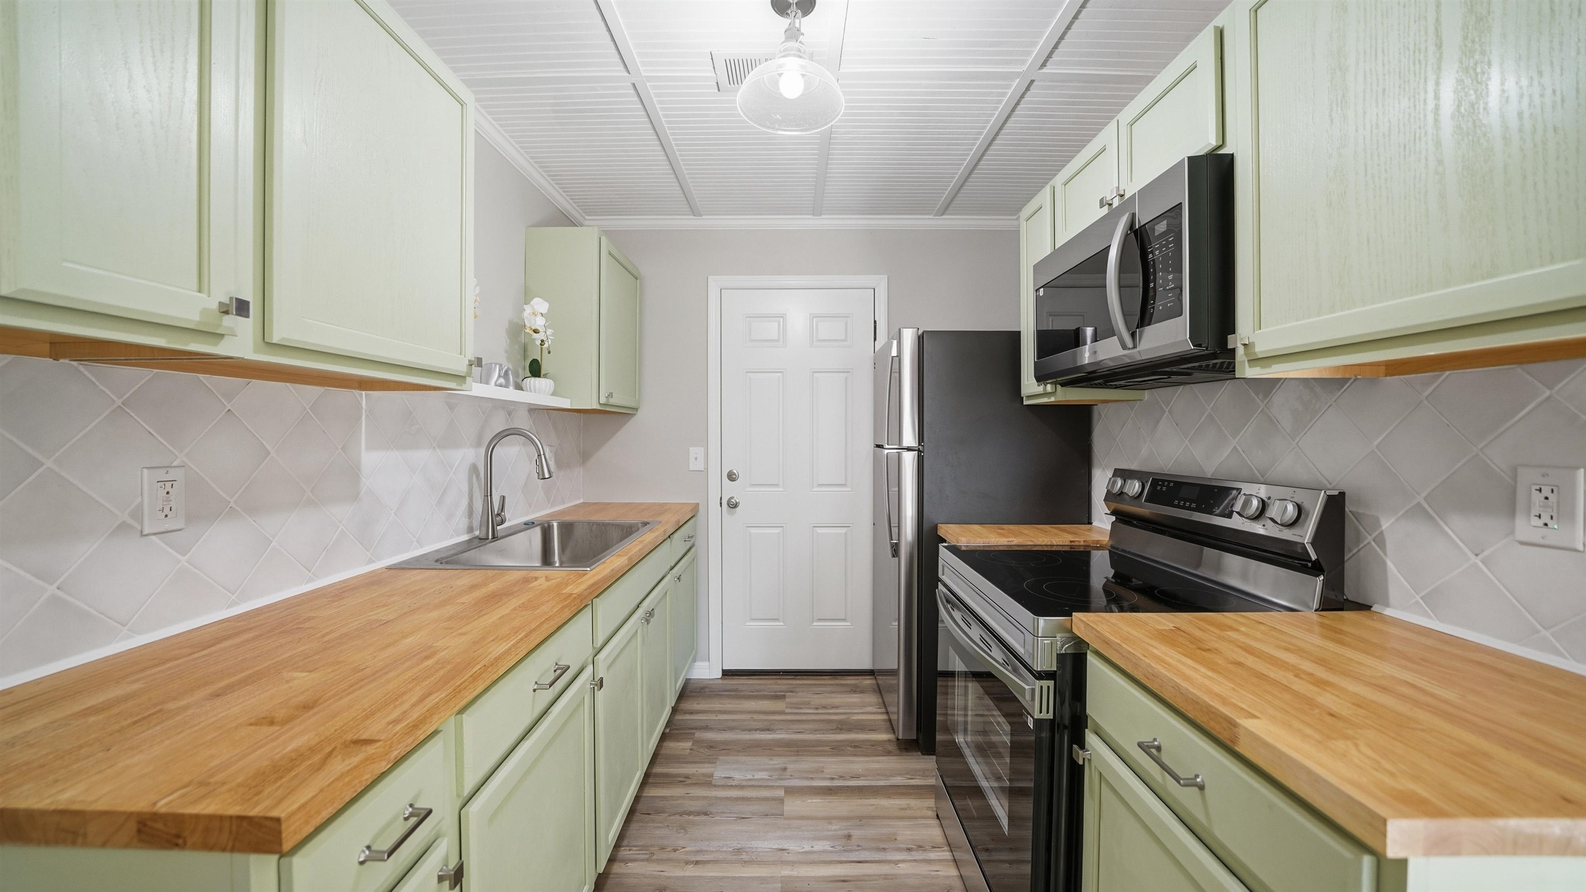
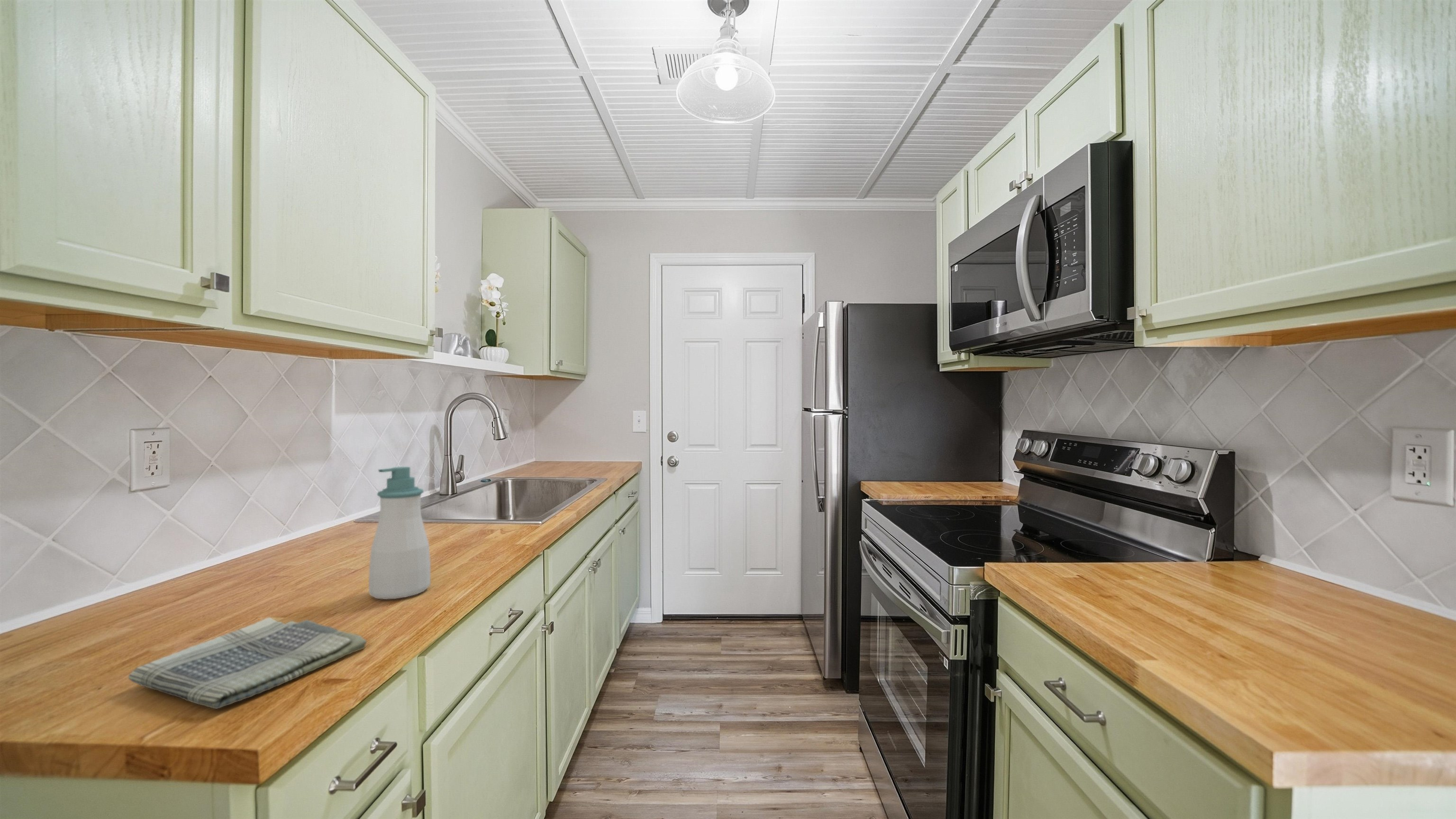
+ dish towel [127,617,367,709]
+ soap bottle [368,466,431,600]
